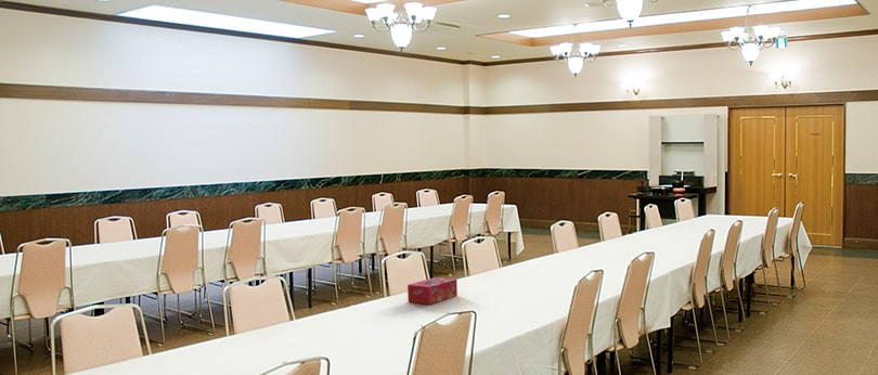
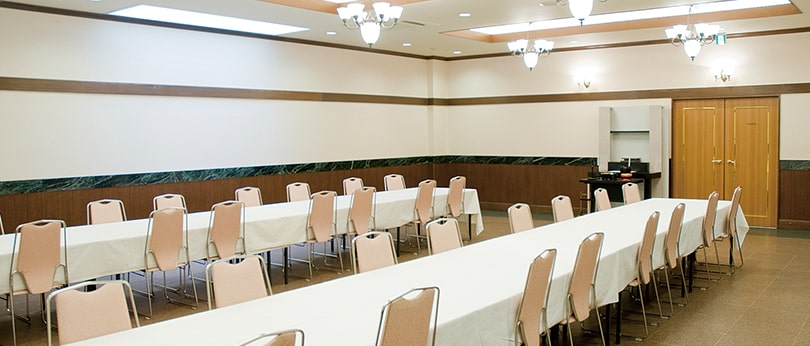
- tissue box [406,276,459,306]
